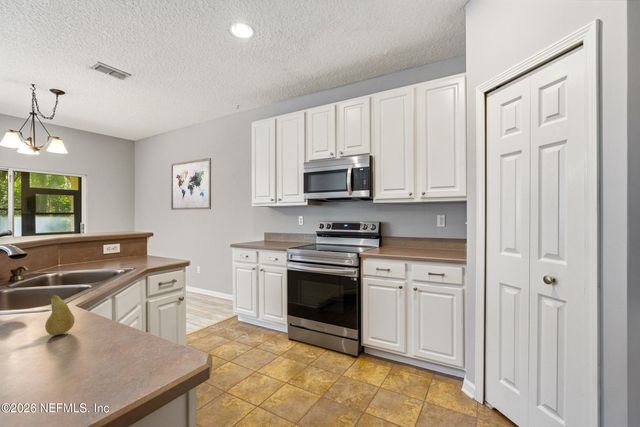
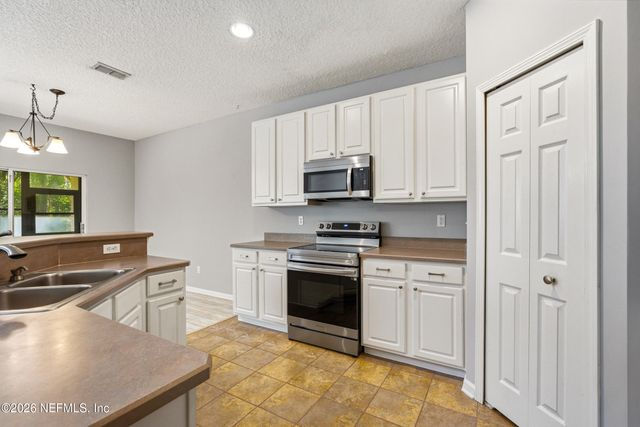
- fruit [44,294,76,336]
- wall art [170,157,212,211]
